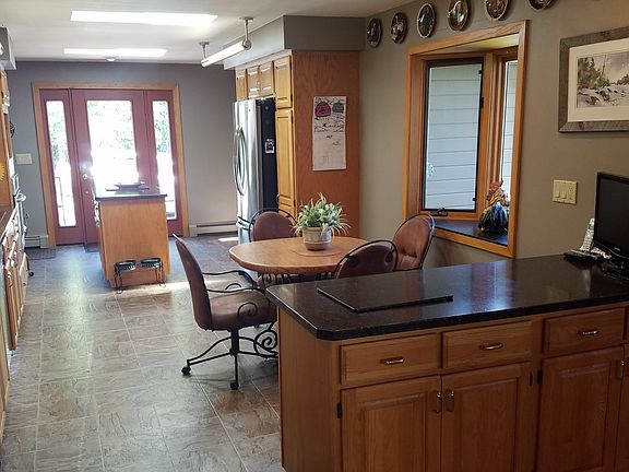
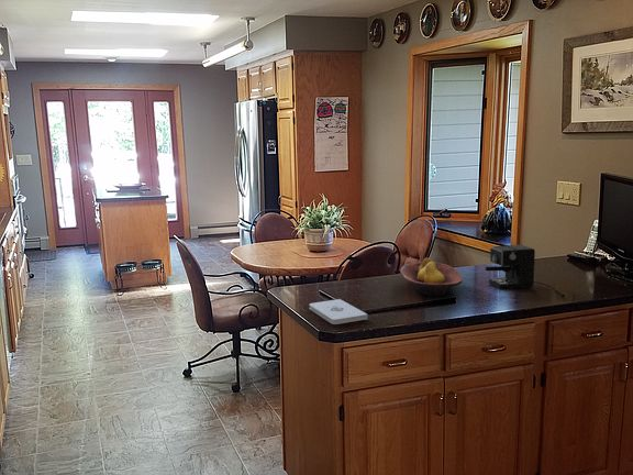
+ fruit bowl [399,257,464,297]
+ notepad [308,298,368,325]
+ coffee maker [484,244,567,298]
